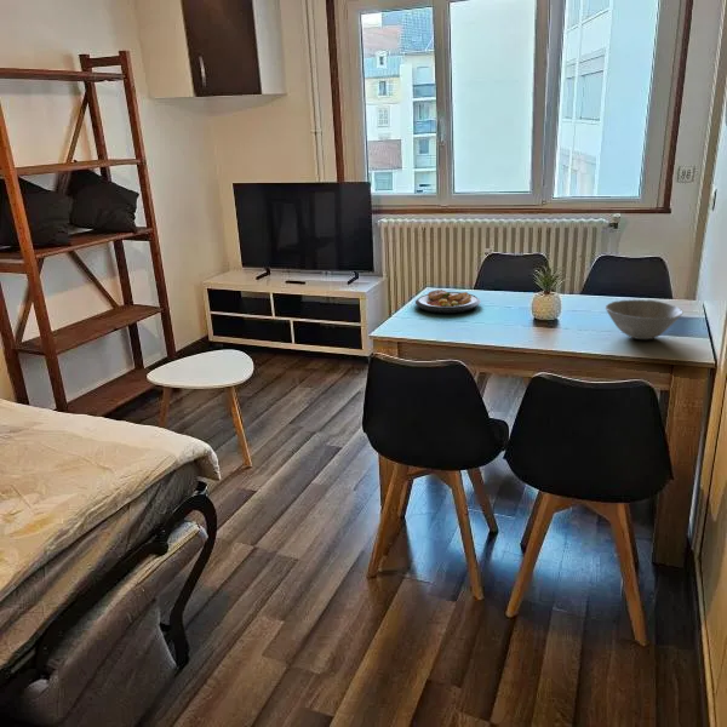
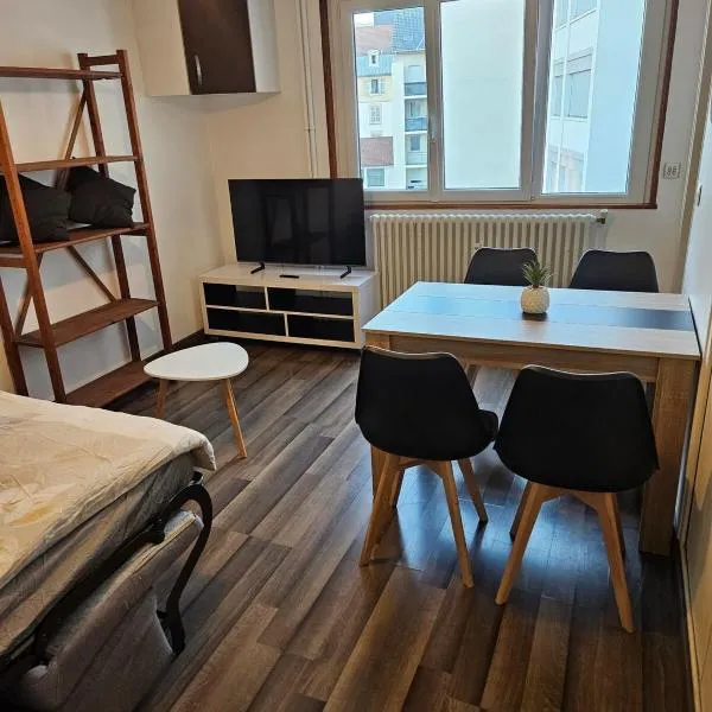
- plate [414,288,482,314]
- bowl [605,298,685,340]
